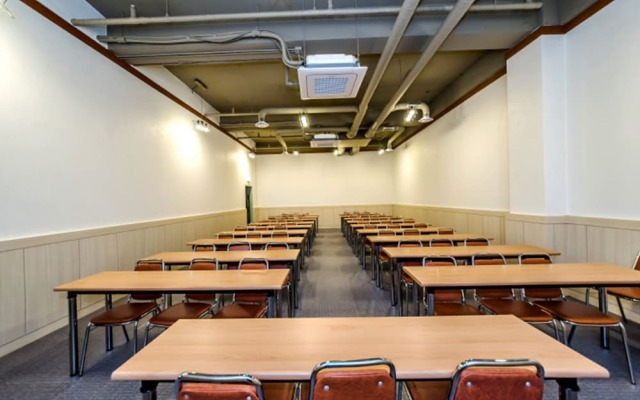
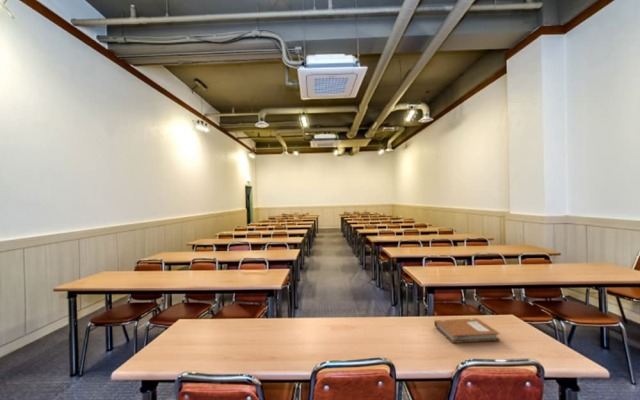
+ notebook [433,317,501,344]
